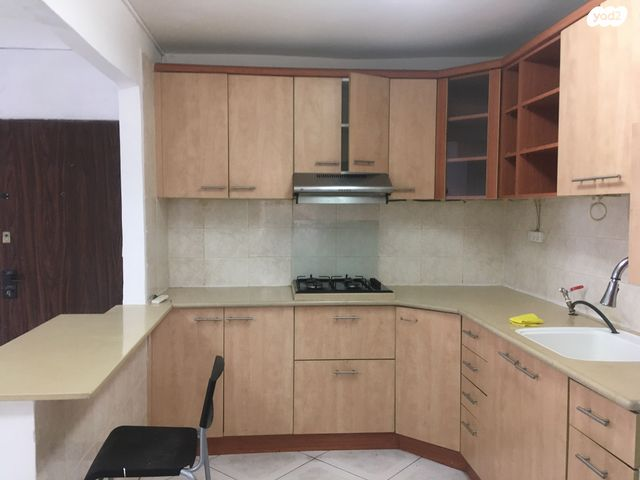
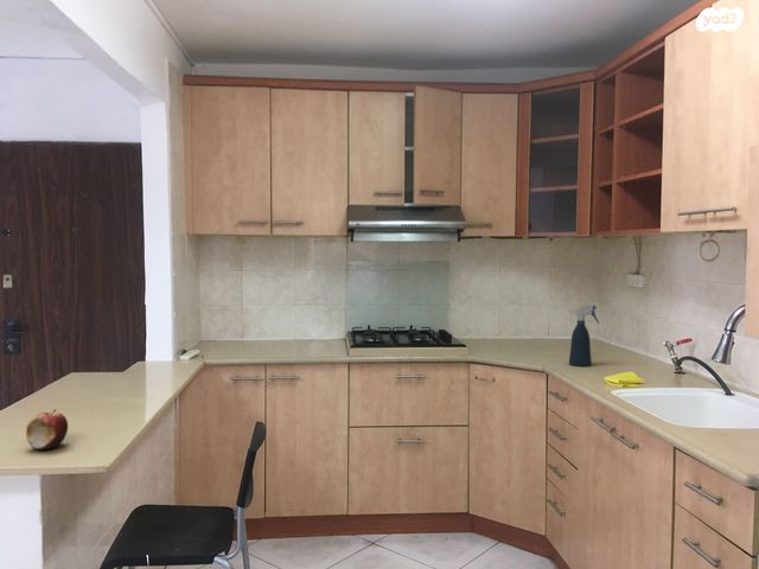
+ spray bottle [568,305,600,367]
+ apple [25,408,69,450]
